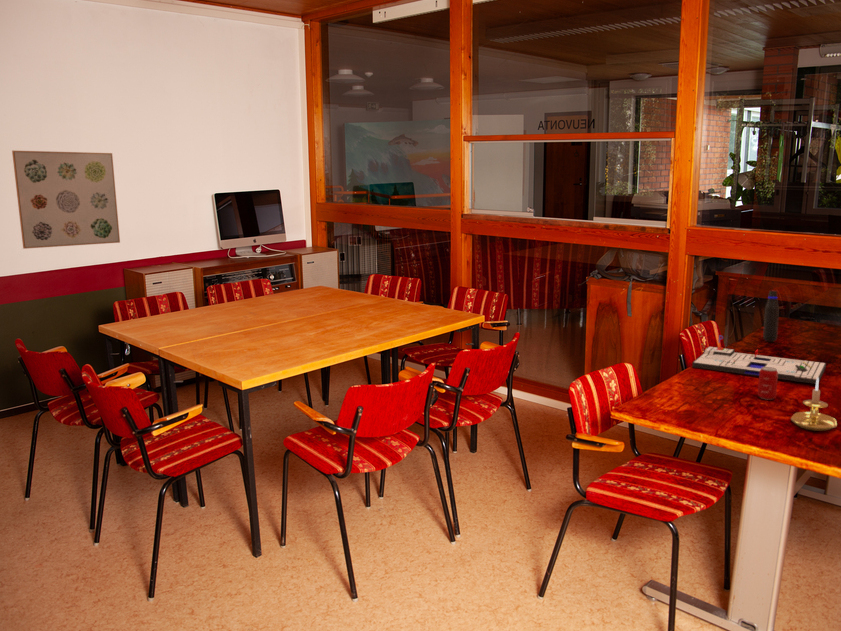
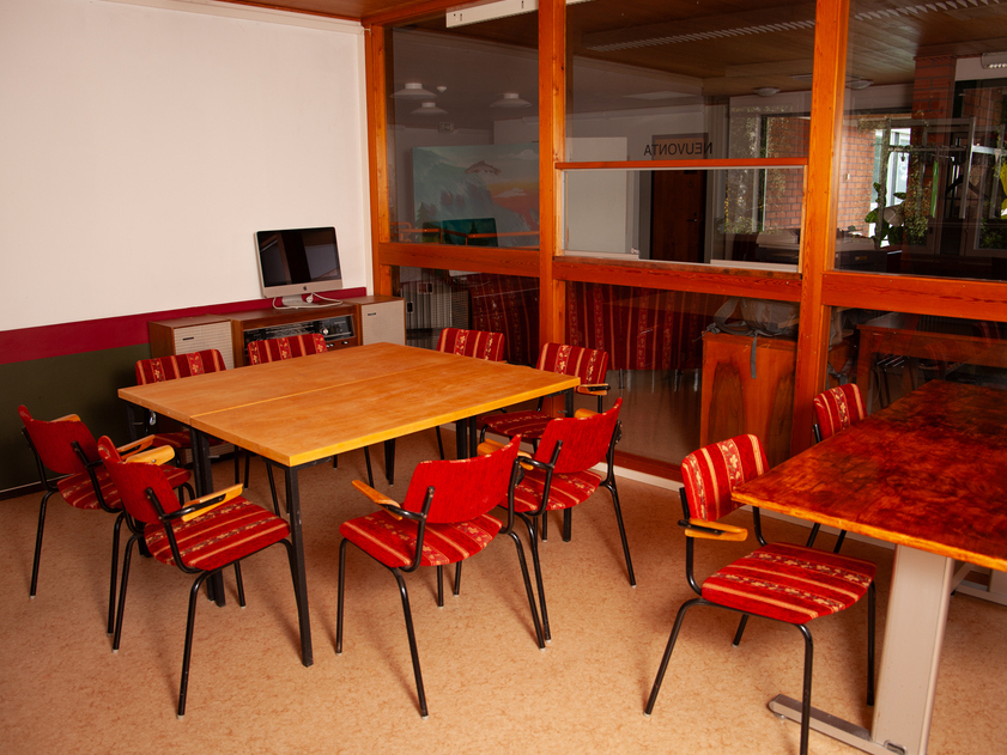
- beverage can [757,367,778,401]
- candle holder [790,377,838,432]
- water bottle [762,290,780,343]
- board game [691,334,827,385]
- wall art [11,150,121,250]
